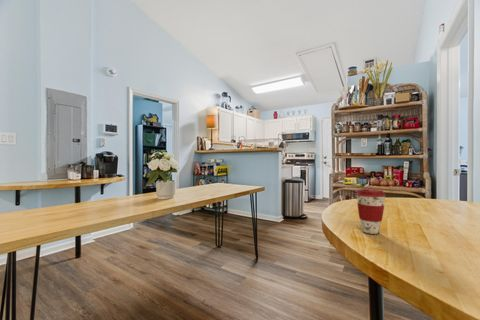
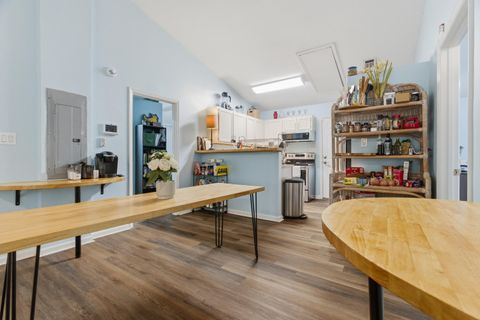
- coffee cup [355,188,387,235]
